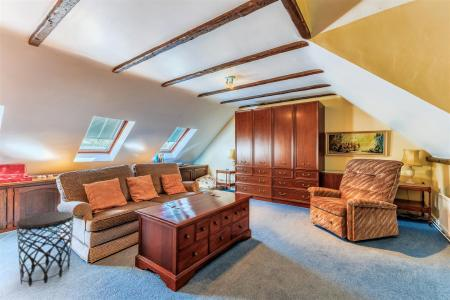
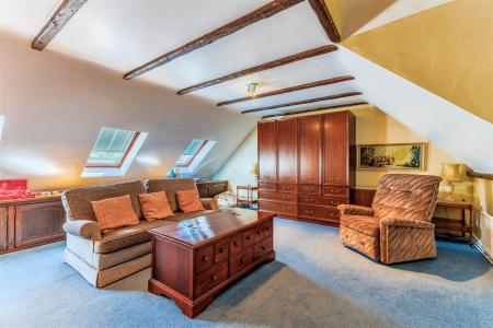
- side table [16,211,75,287]
